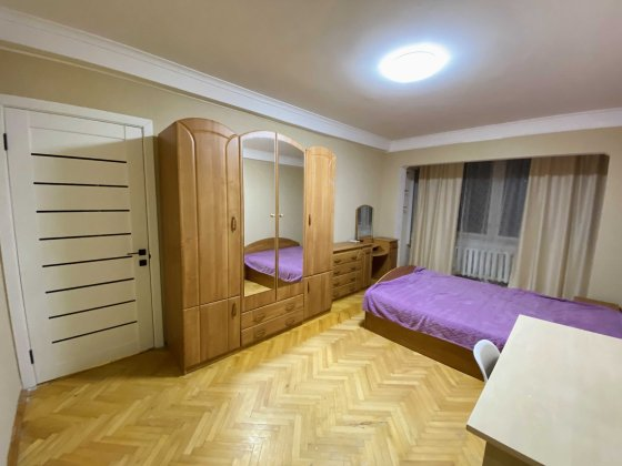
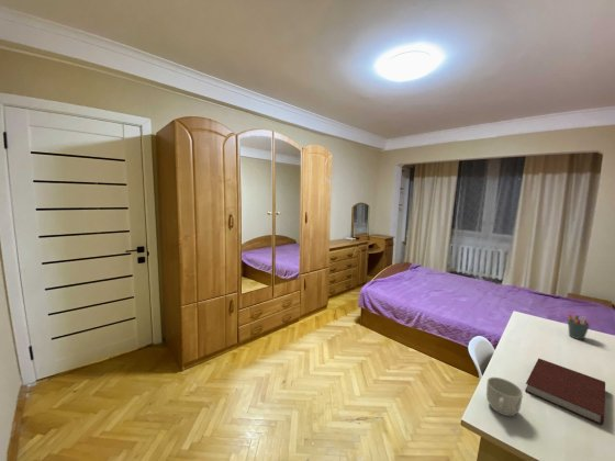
+ mug [485,376,524,417]
+ pen holder [567,313,591,341]
+ notebook [524,358,606,426]
